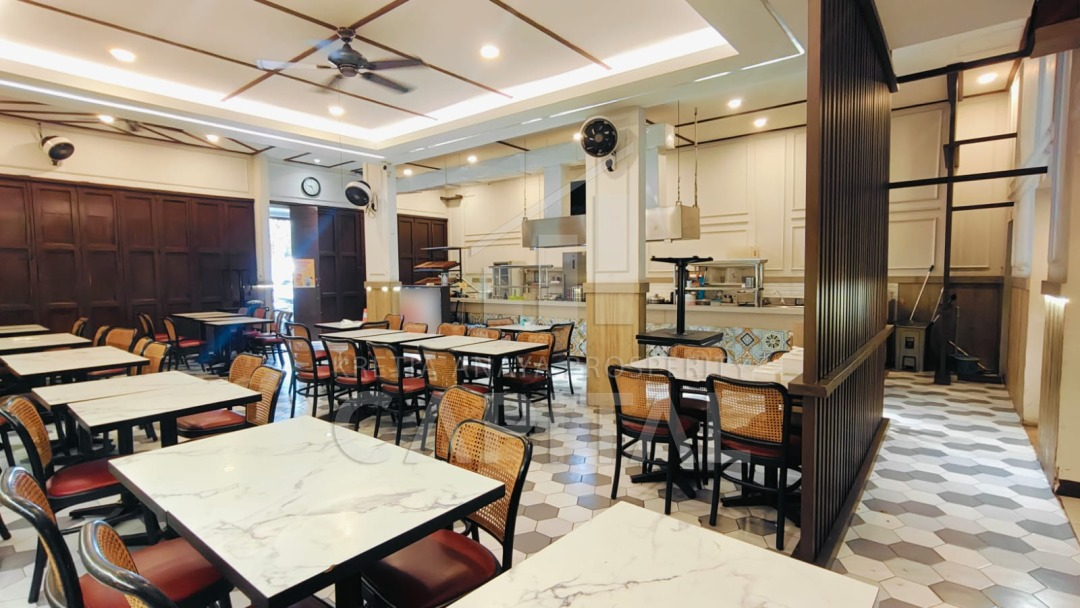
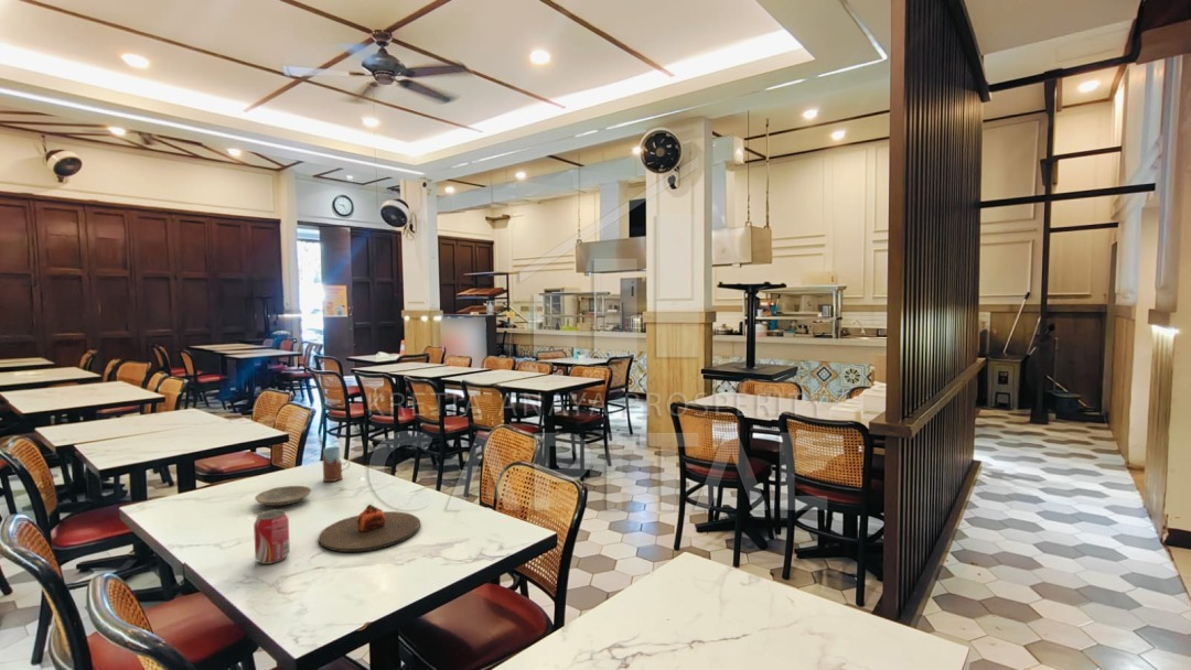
+ plate [318,504,421,553]
+ drinking glass [321,445,351,483]
+ plate [254,485,312,507]
+ beverage can [253,508,291,565]
